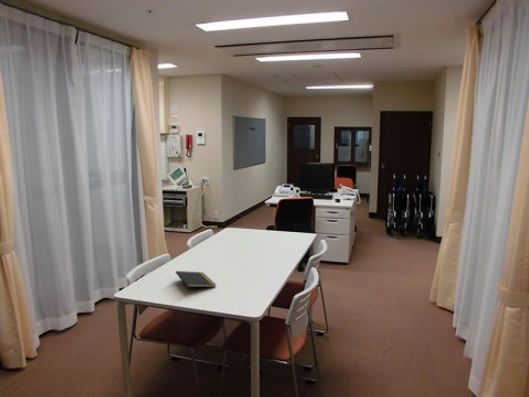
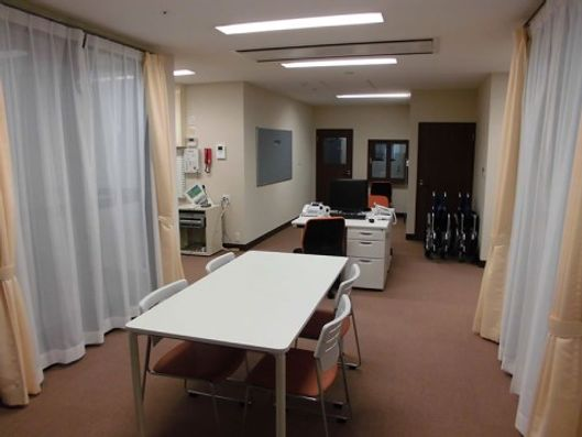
- notepad [175,270,217,294]
